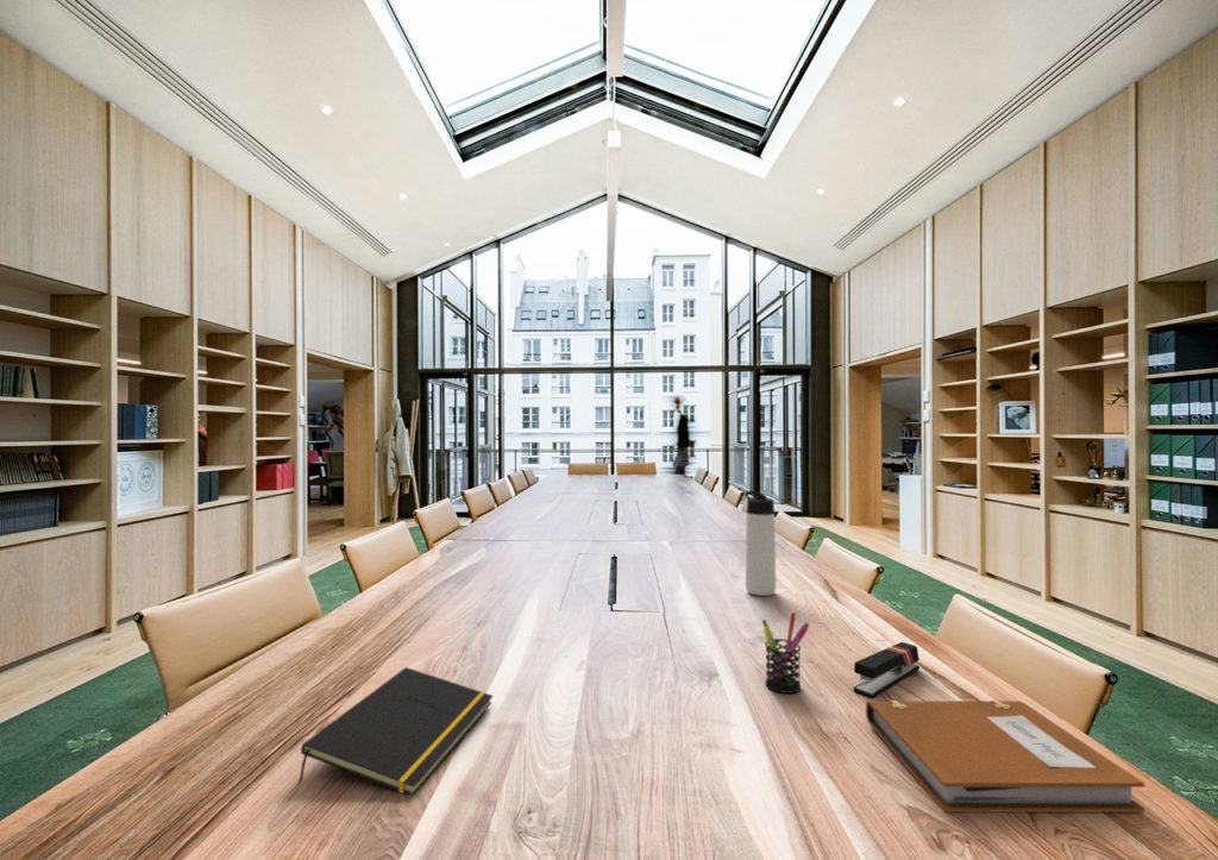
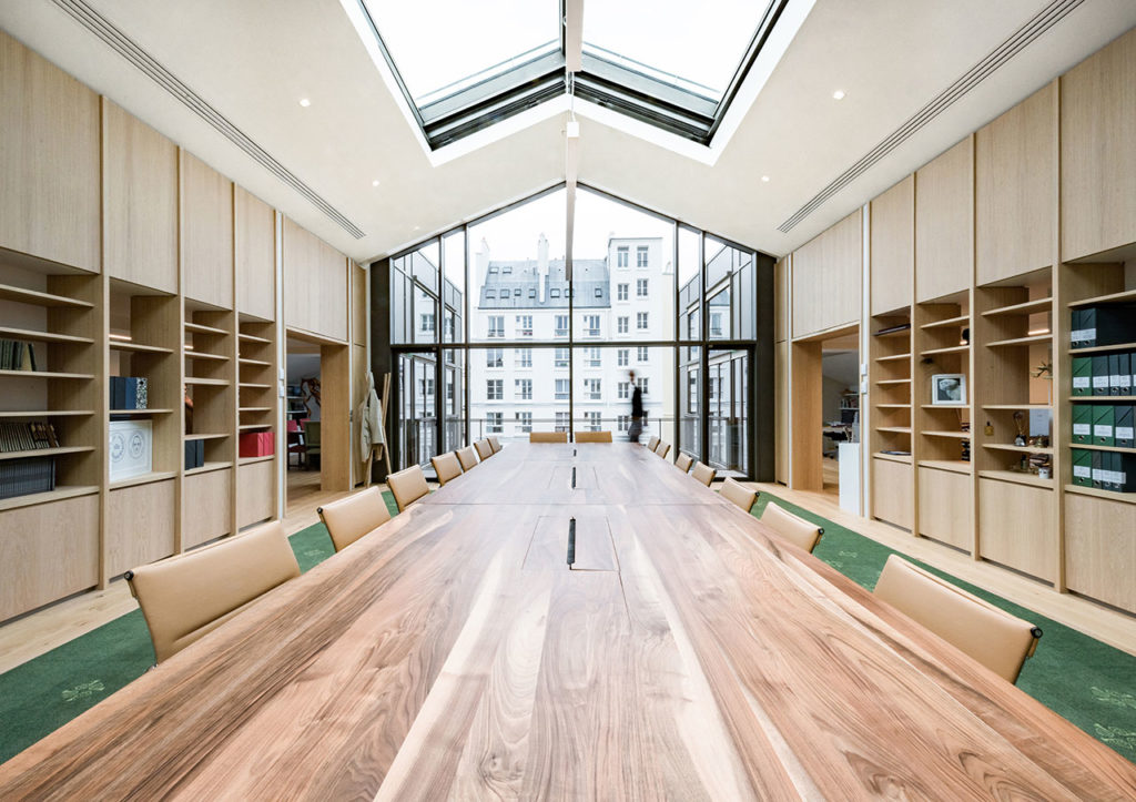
- pen holder [761,611,810,695]
- stapler [853,641,921,699]
- thermos bottle [743,490,777,597]
- notepad [297,666,494,797]
- notebook [865,699,1145,814]
